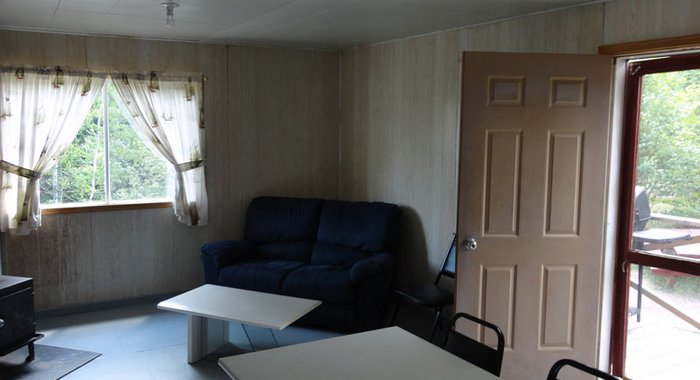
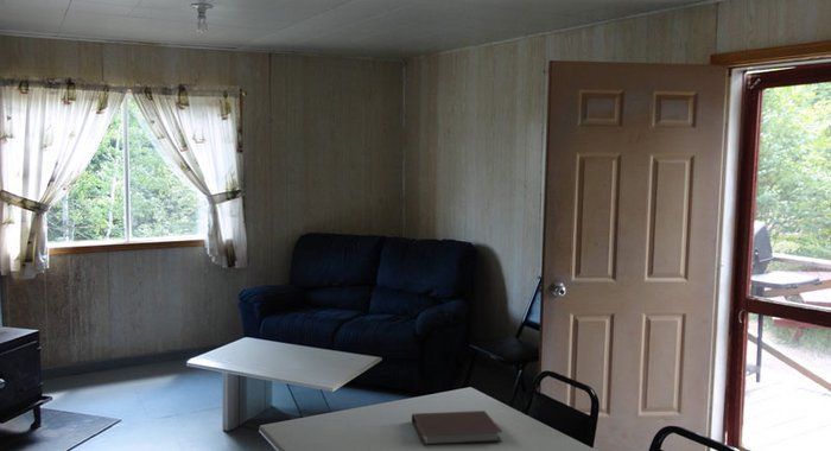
+ notebook [411,409,503,446]
